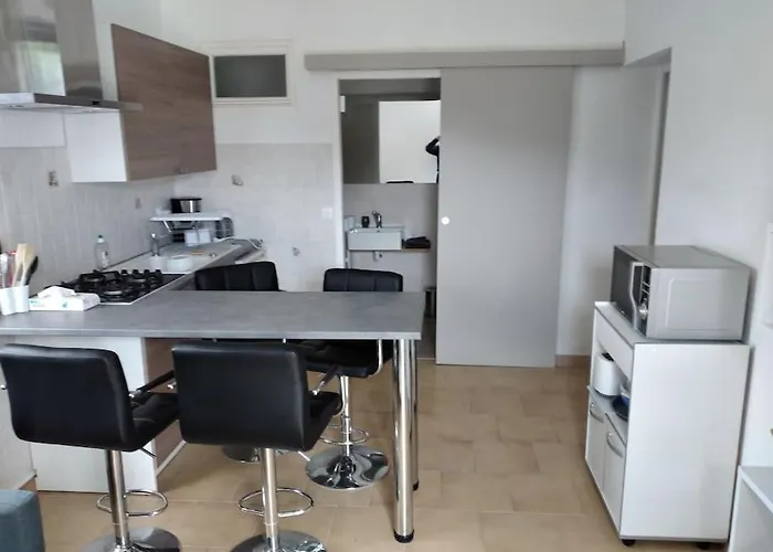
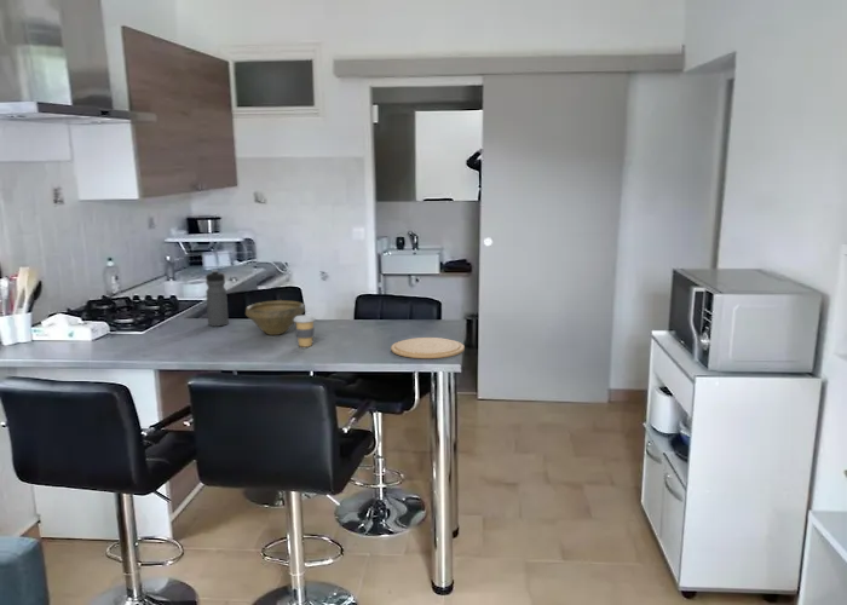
+ water bottle [204,269,230,328]
+ plate [390,336,466,359]
+ coffee cup [294,313,317,348]
+ bowl [244,299,306,336]
